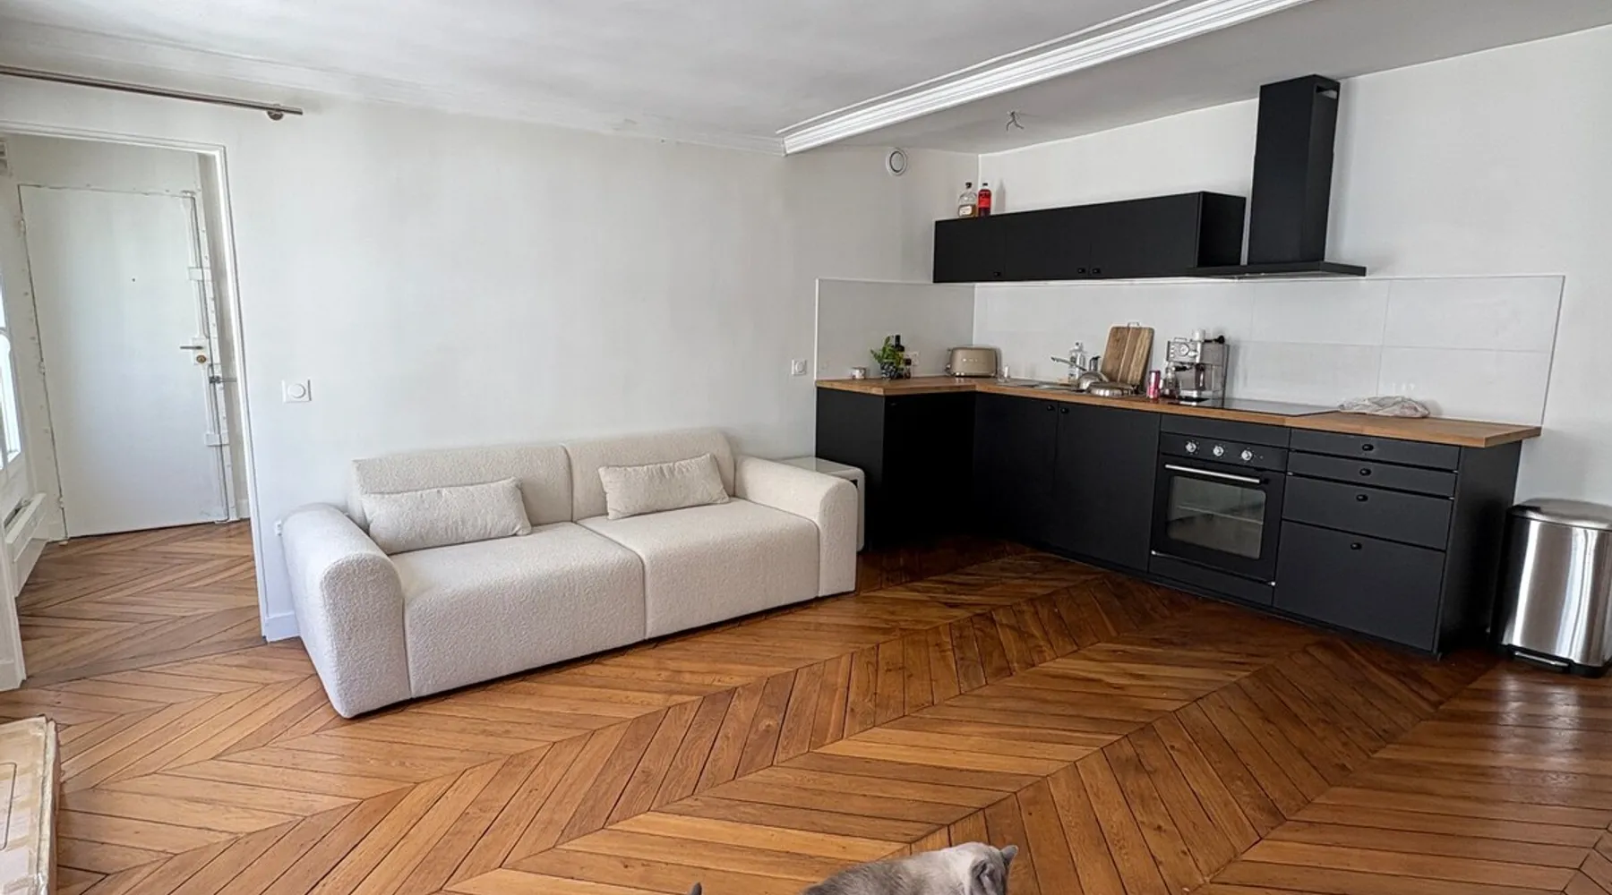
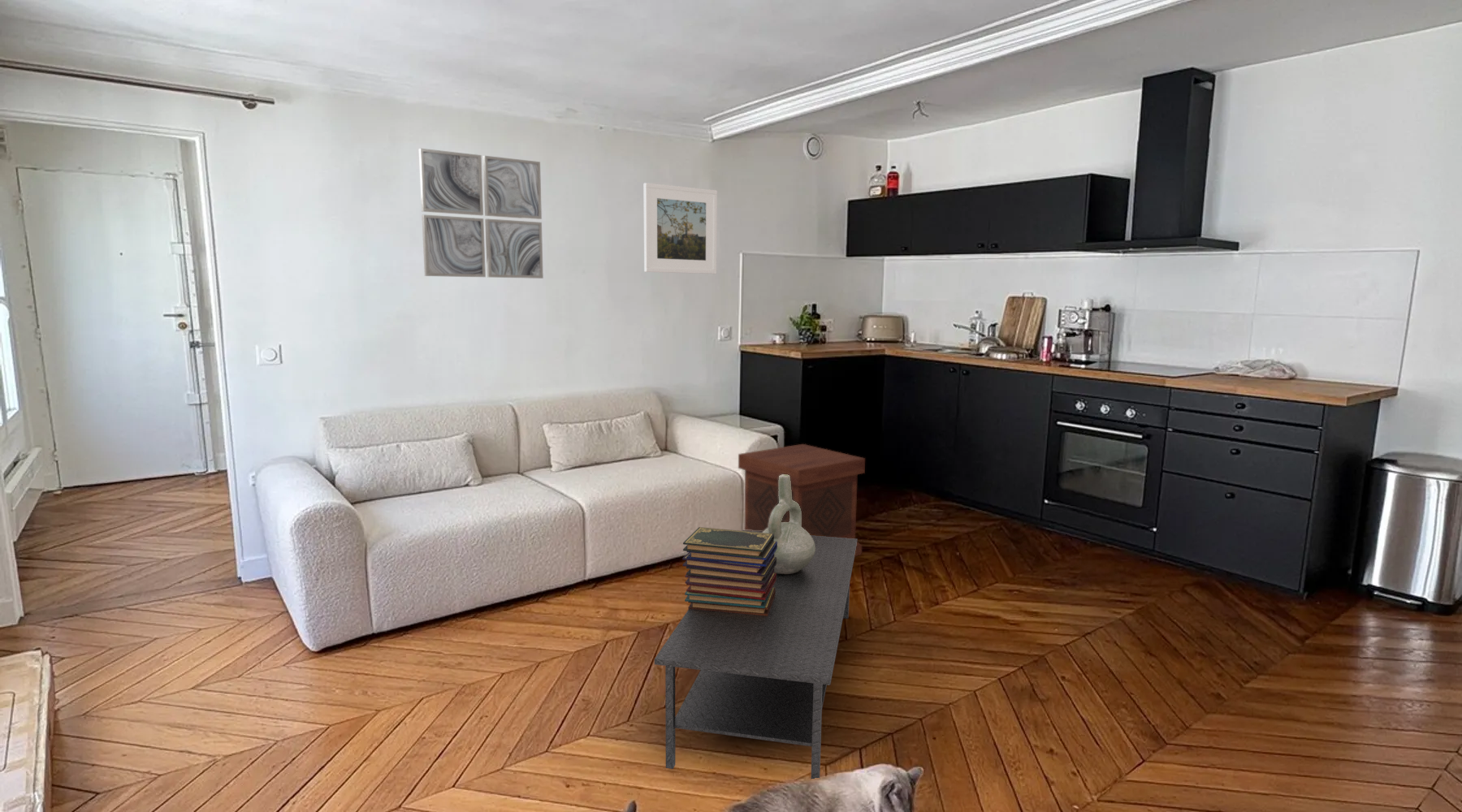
+ wall art [418,148,544,279]
+ coffee table [654,529,859,779]
+ side table [737,443,866,557]
+ book stack [681,526,777,616]
+ decorative vase [763,474,815,574]
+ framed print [643,182,718,274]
